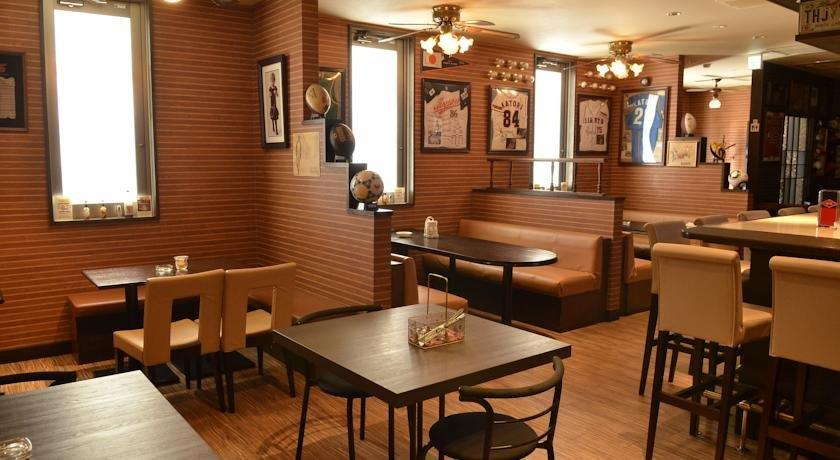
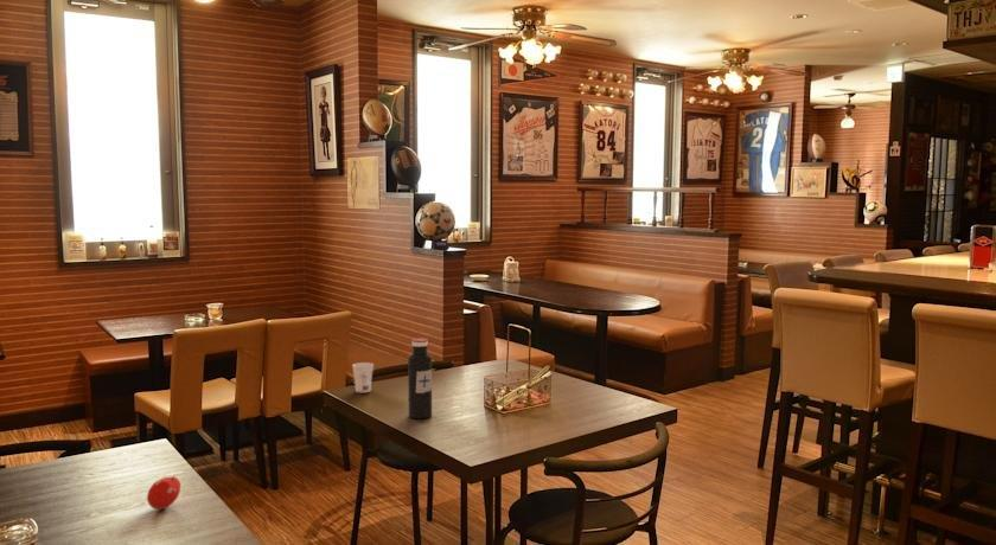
+ water bottle [407,338,433,419]
+ cup [351,361,375,393]
+ fruit [146,474,181,511]
